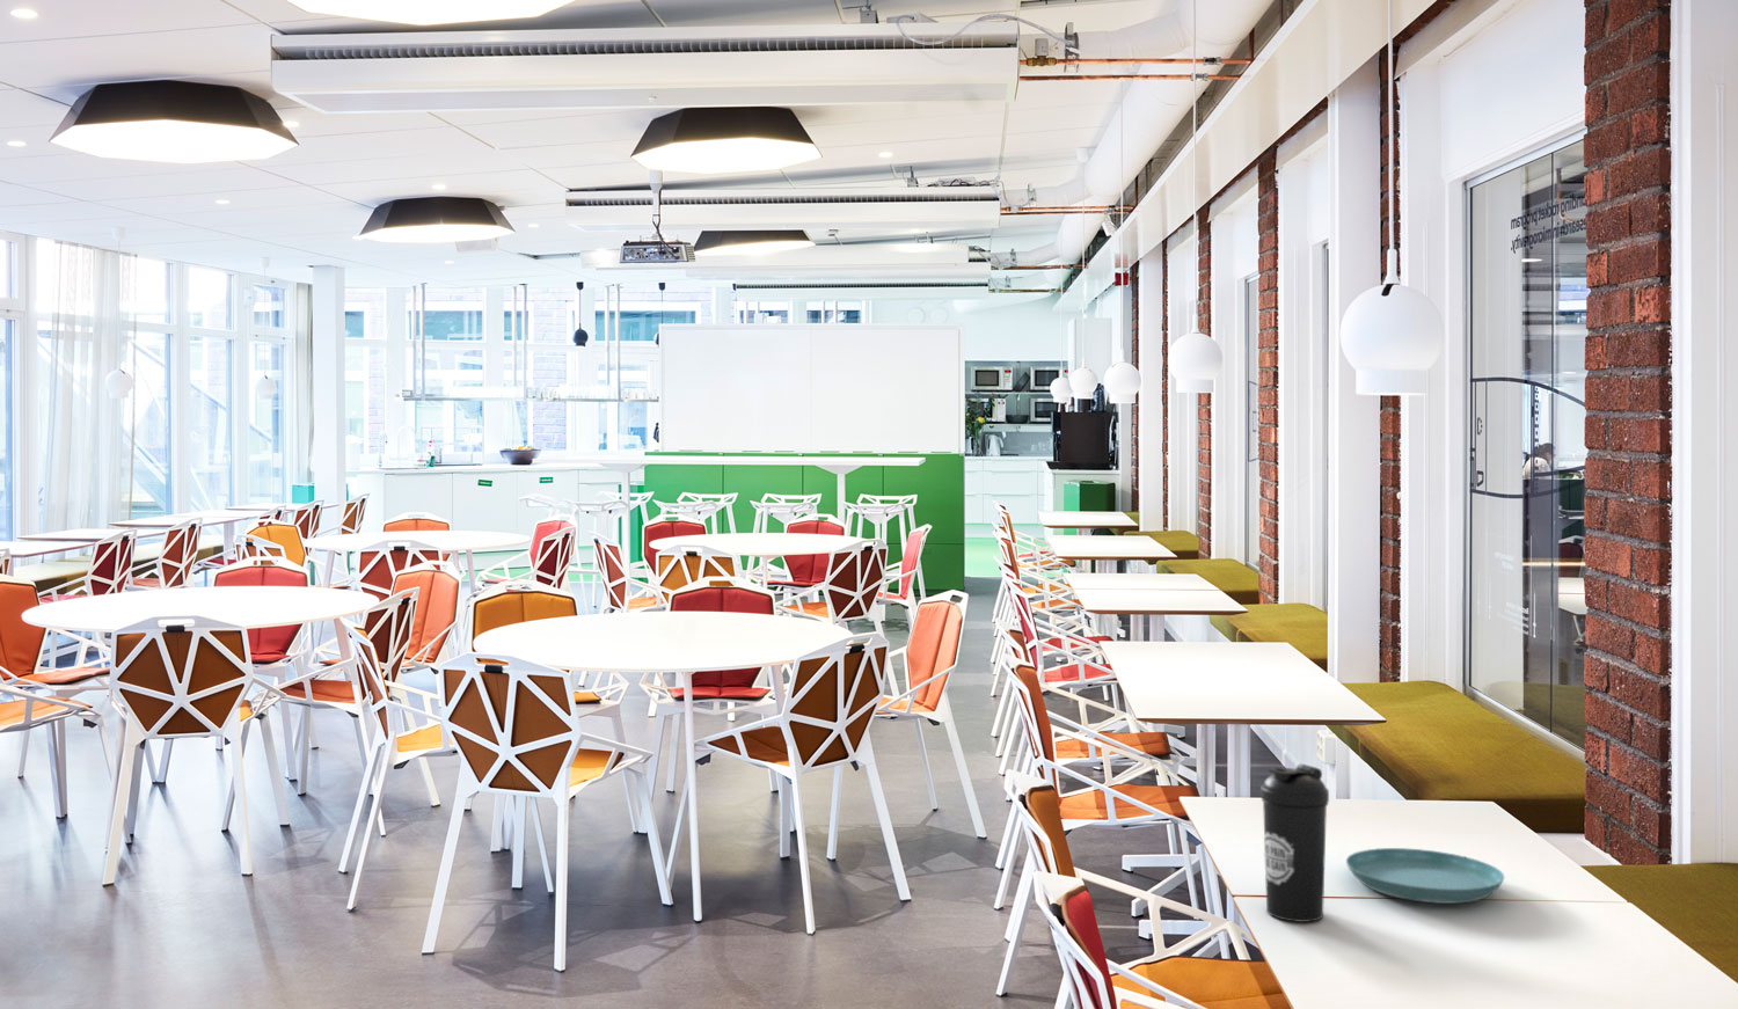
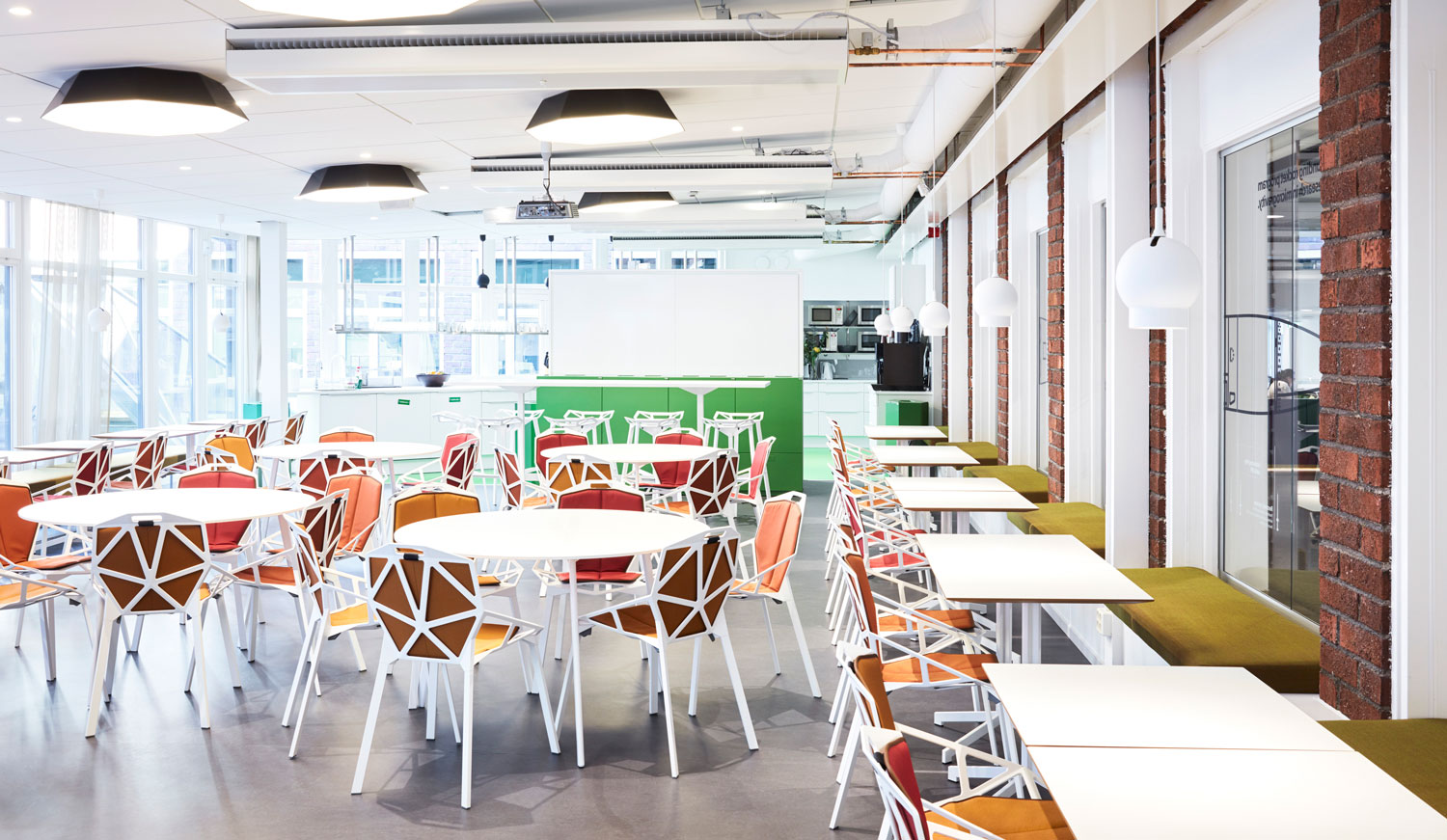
- saucer [1345,847,1505,904]
- water bottle [1260,764,1330,924]
